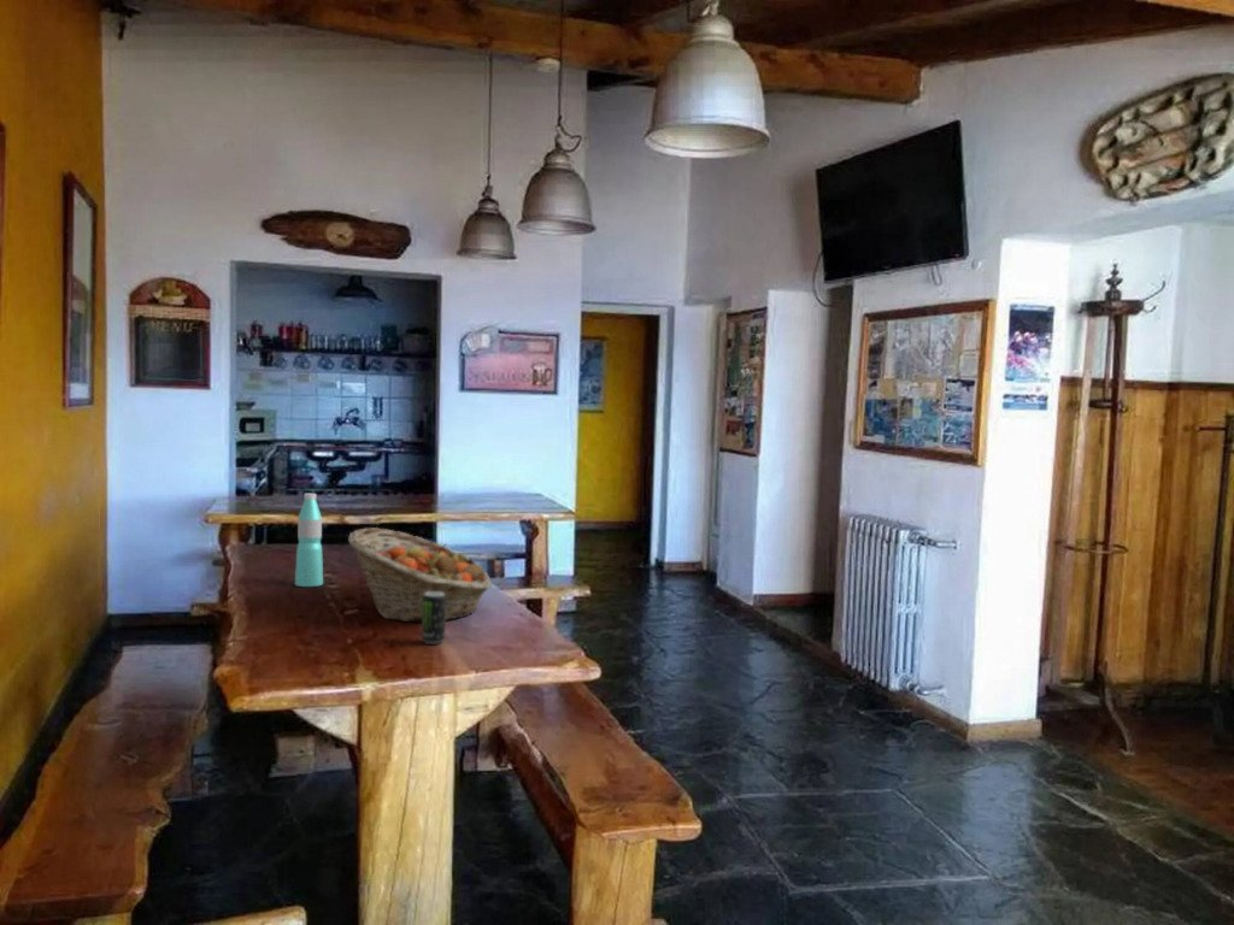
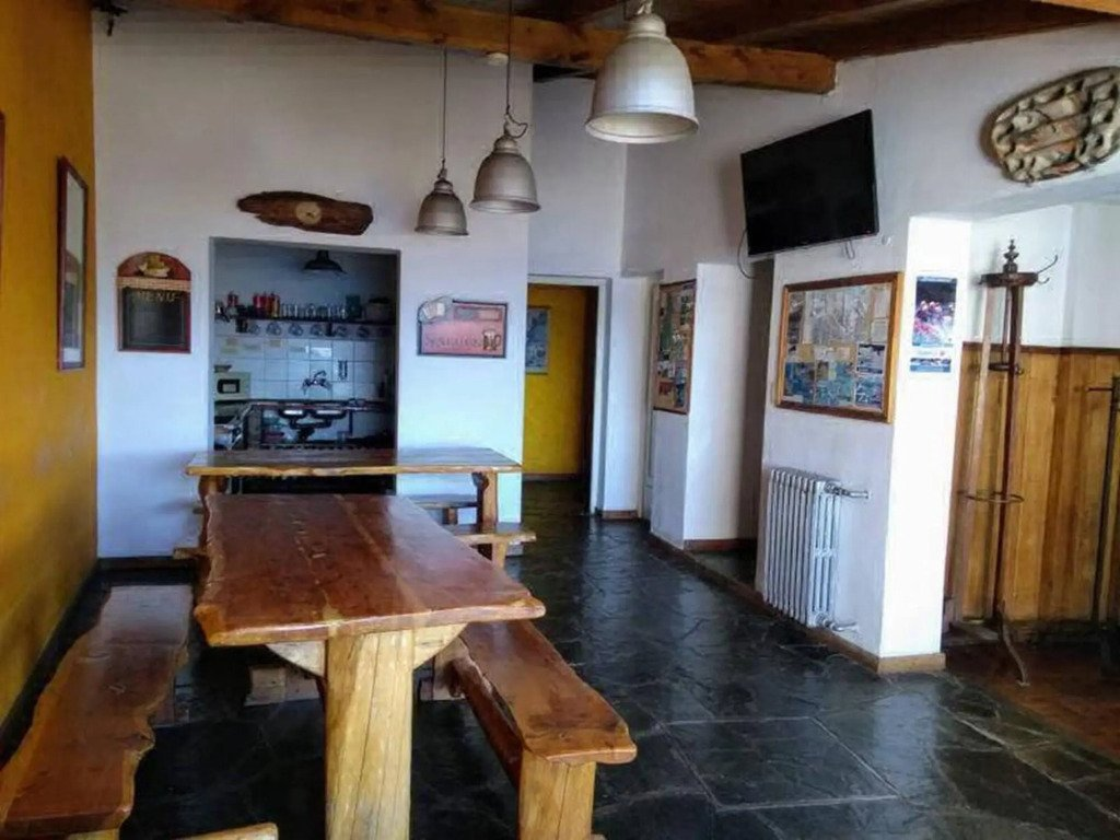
- fruit basket [347,526,493,623]
- water bottle [294,493,324,588]
- beverage can [421,591,447,646]
